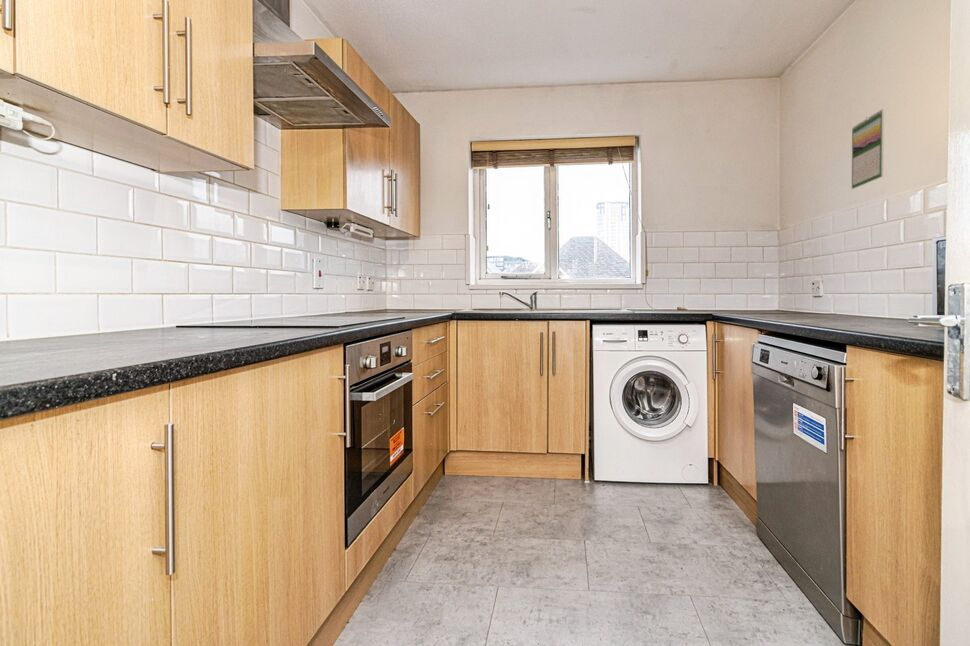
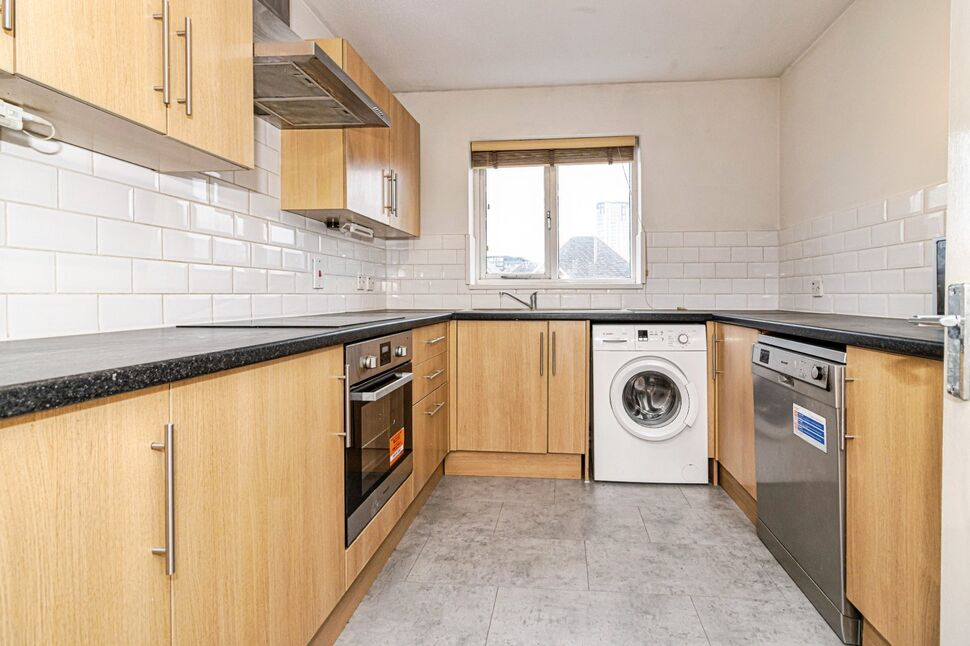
- calendar [851,108,885,190]
